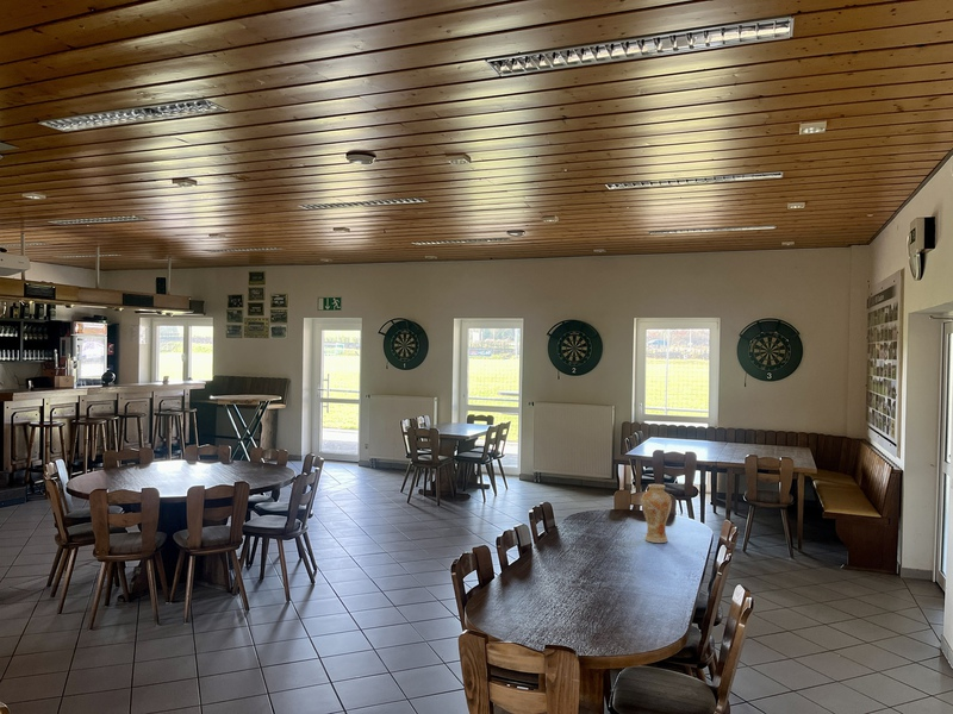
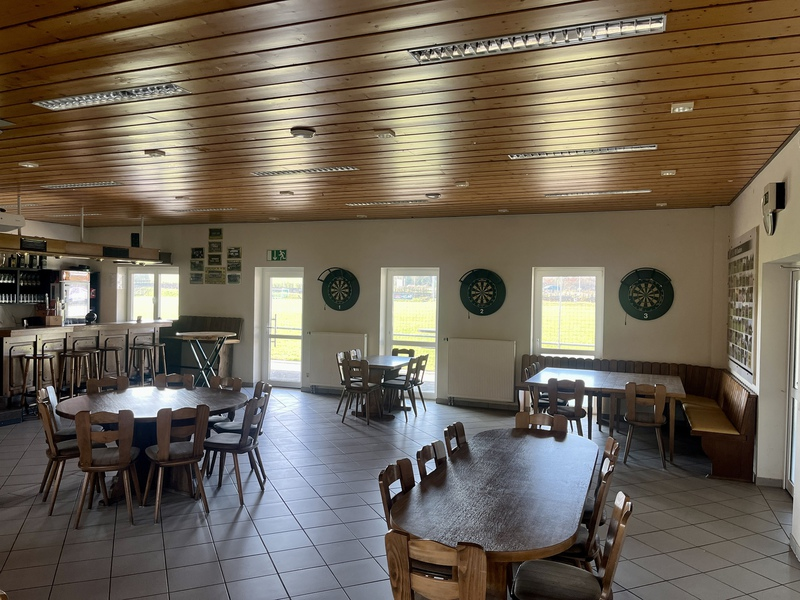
- vase [640,483,673,544]
